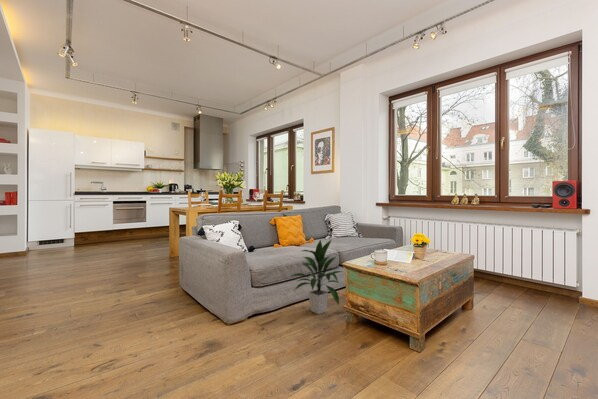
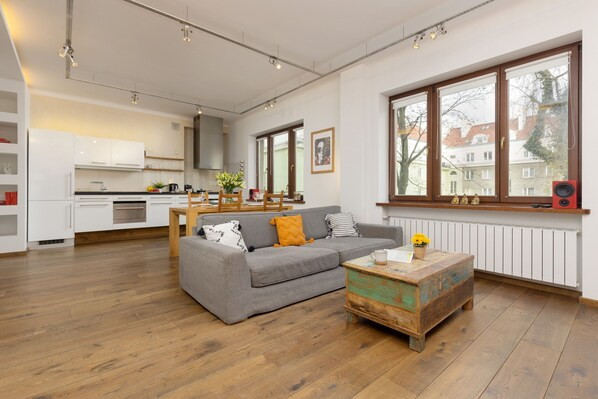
- indoor plant [288,238,343,315]
